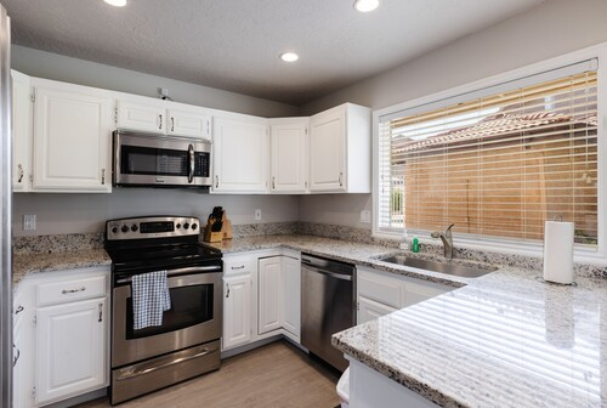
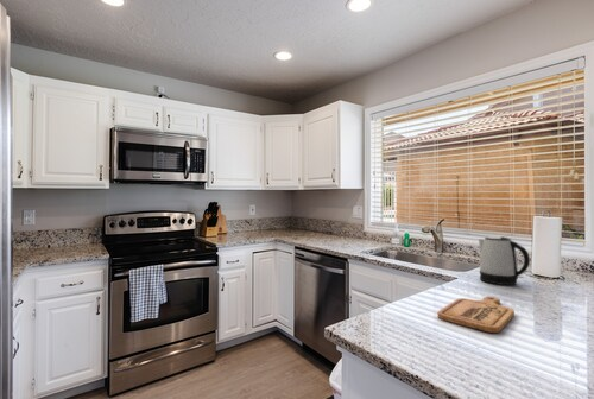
+ kettle [478,235,531,286]
+ cutting board [437,296,516,334]
